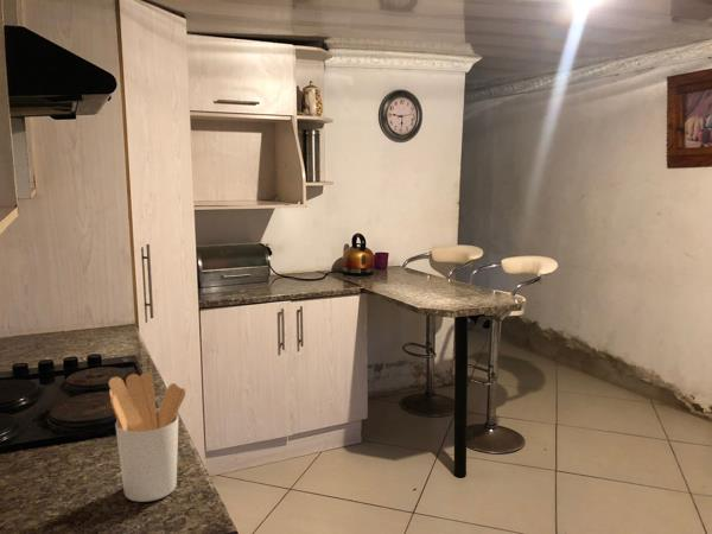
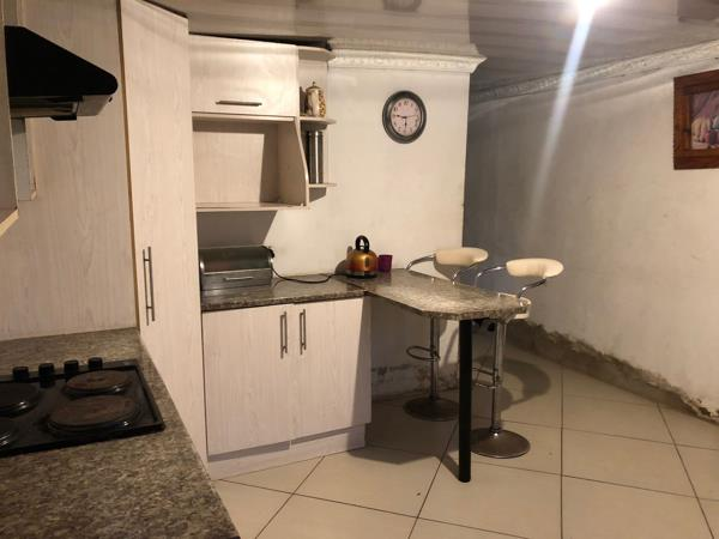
- utensil holder [108,371,186,503]
